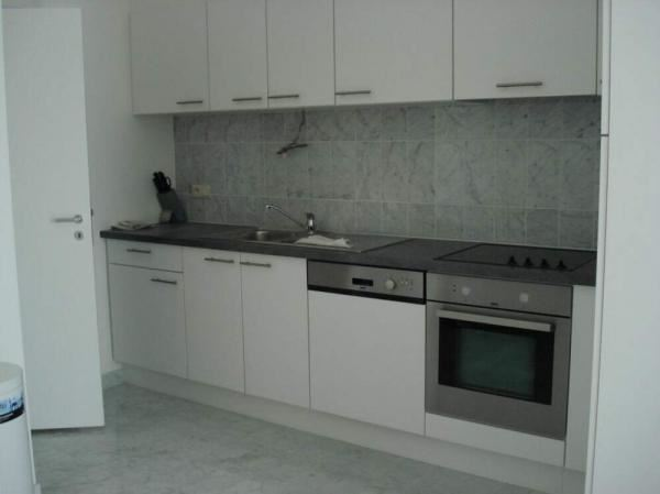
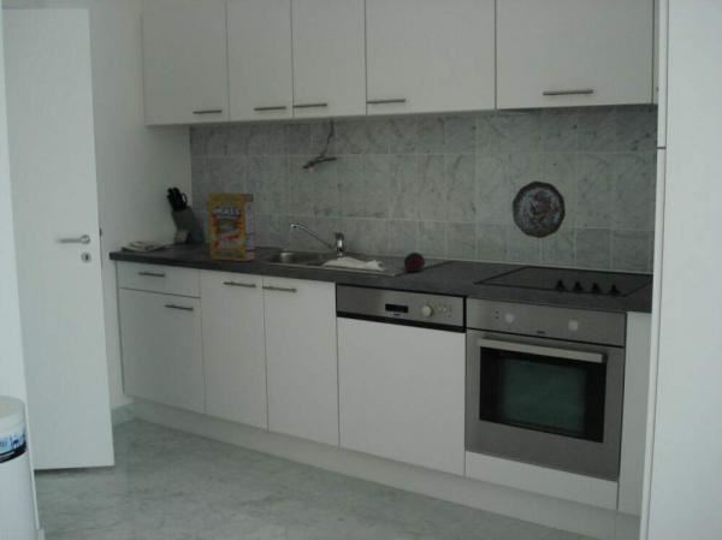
+ apple [403,251,426,273]
+ cereal box [207,192,256,262]
+ decorative plate [511,180,567,239]
